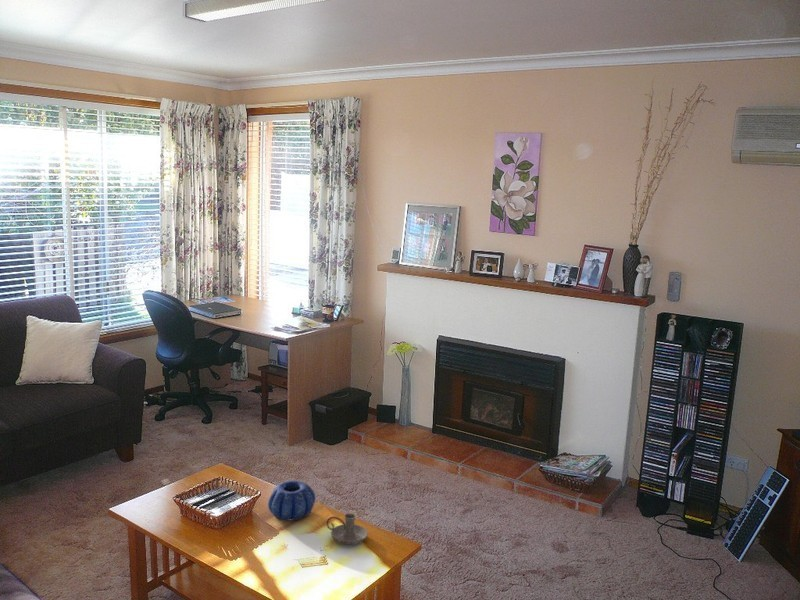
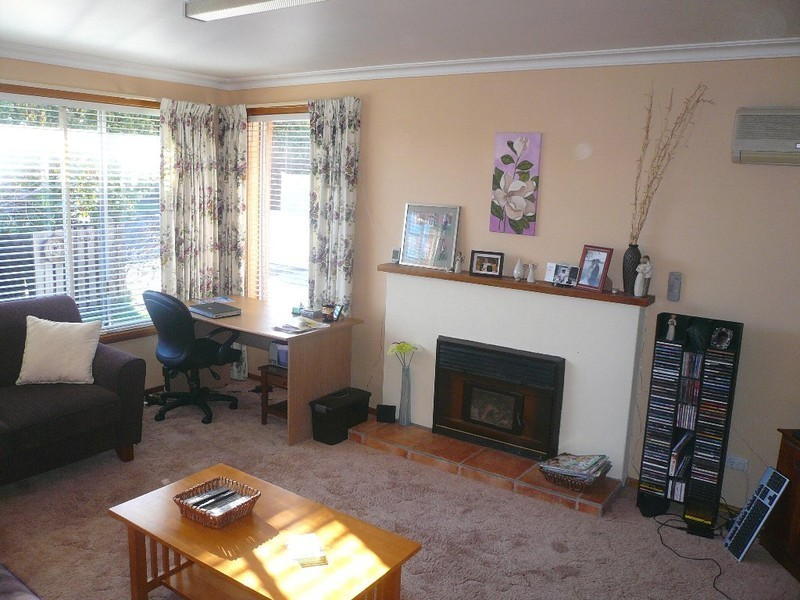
- candle holder [326,513,369,545]
- decorative bowl [267,479,317,522]
